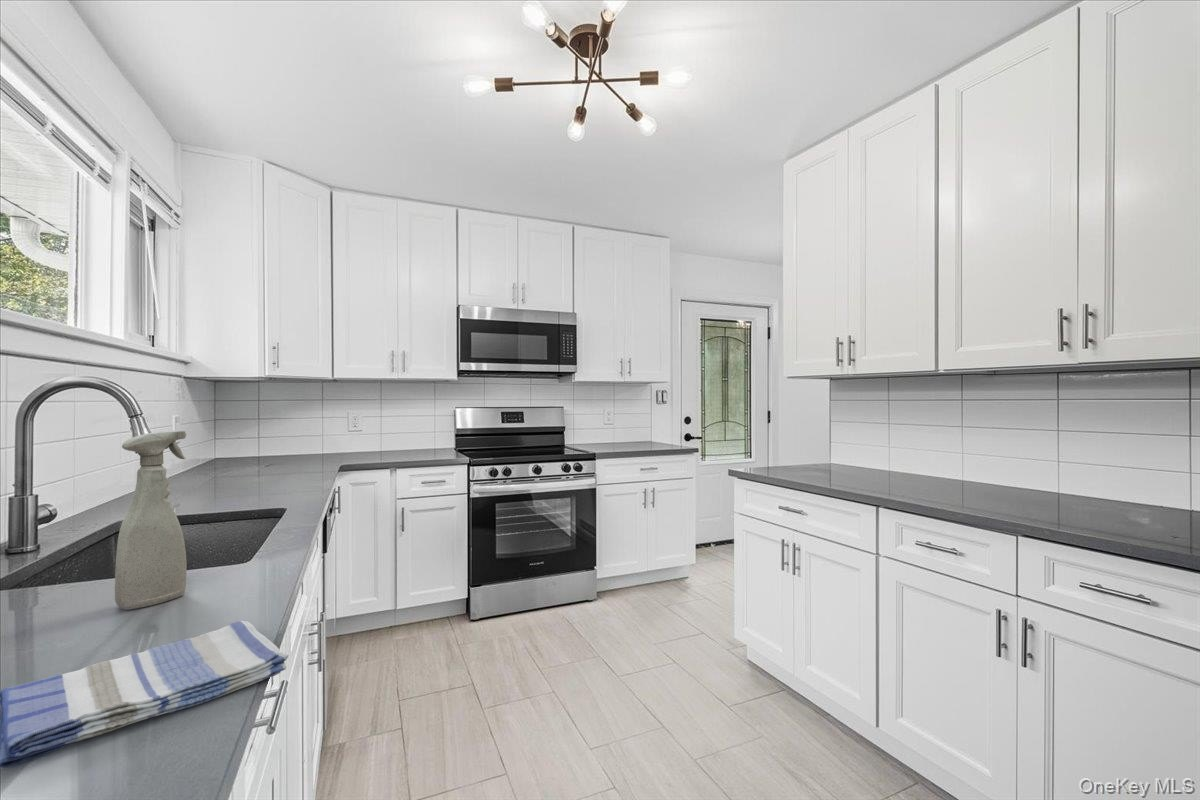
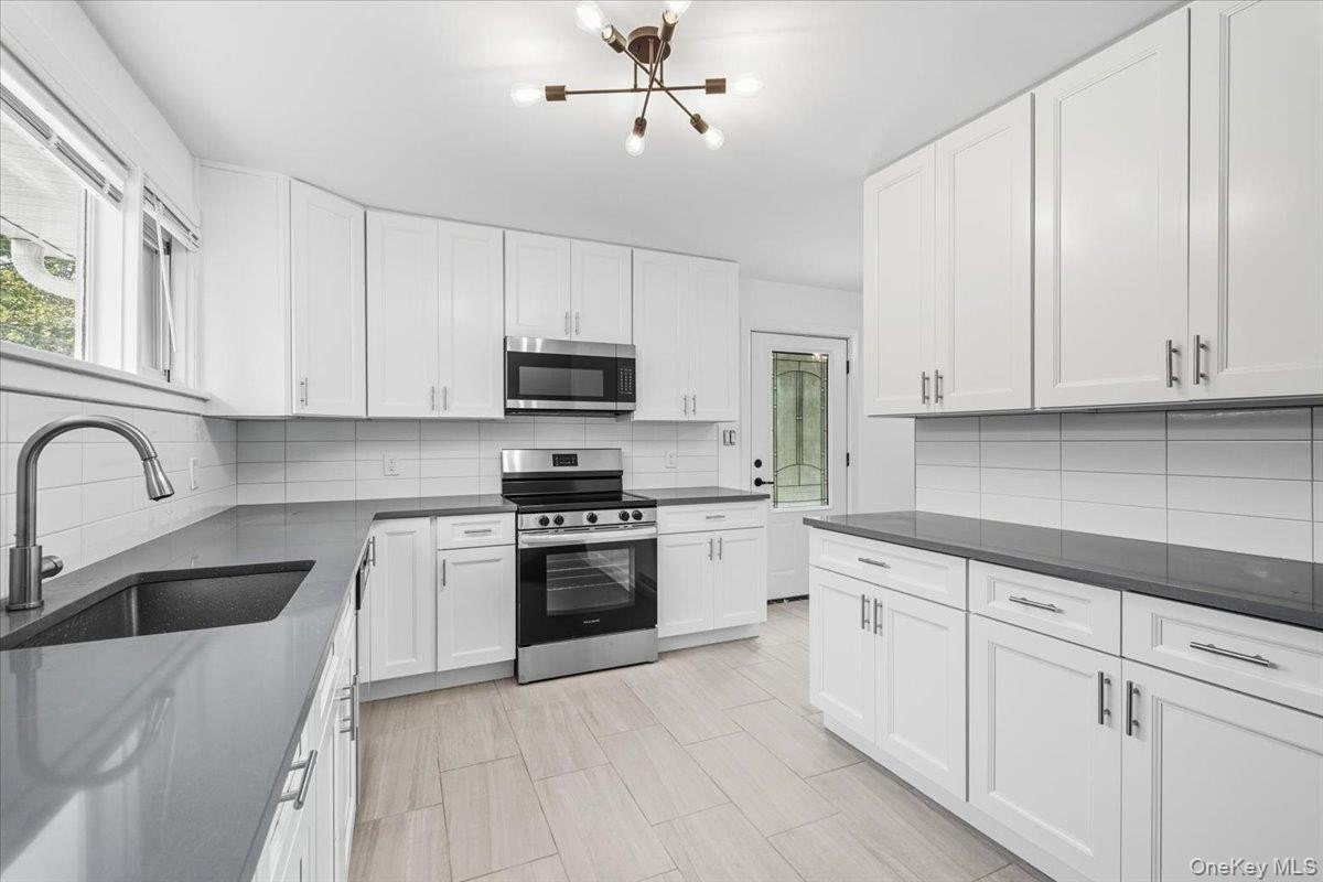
- spray bottle [114,430,188,611]
- dish towel [0,620,289,769]
